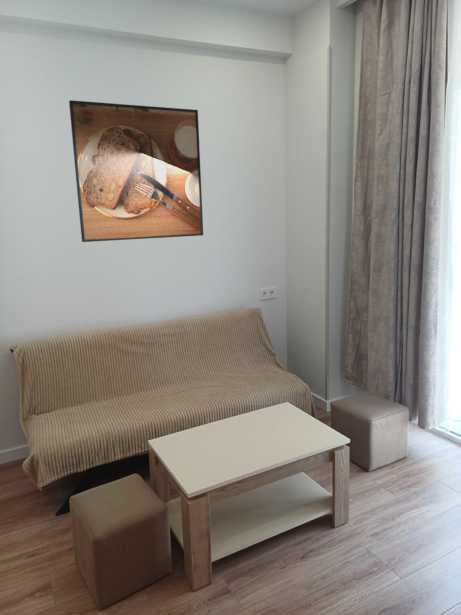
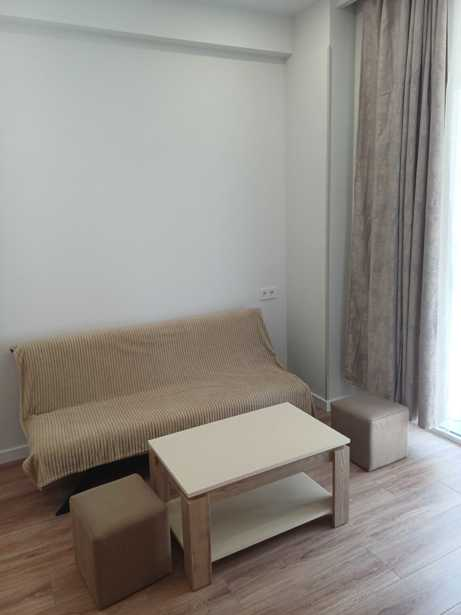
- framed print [68,99,204,243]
